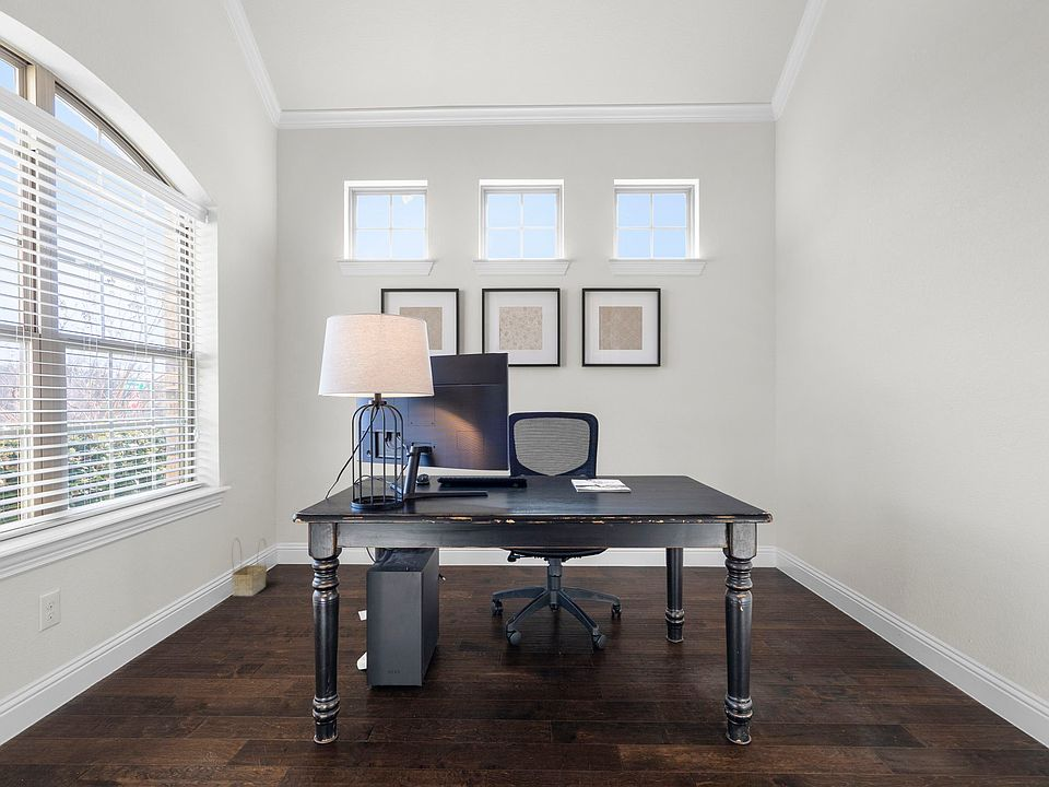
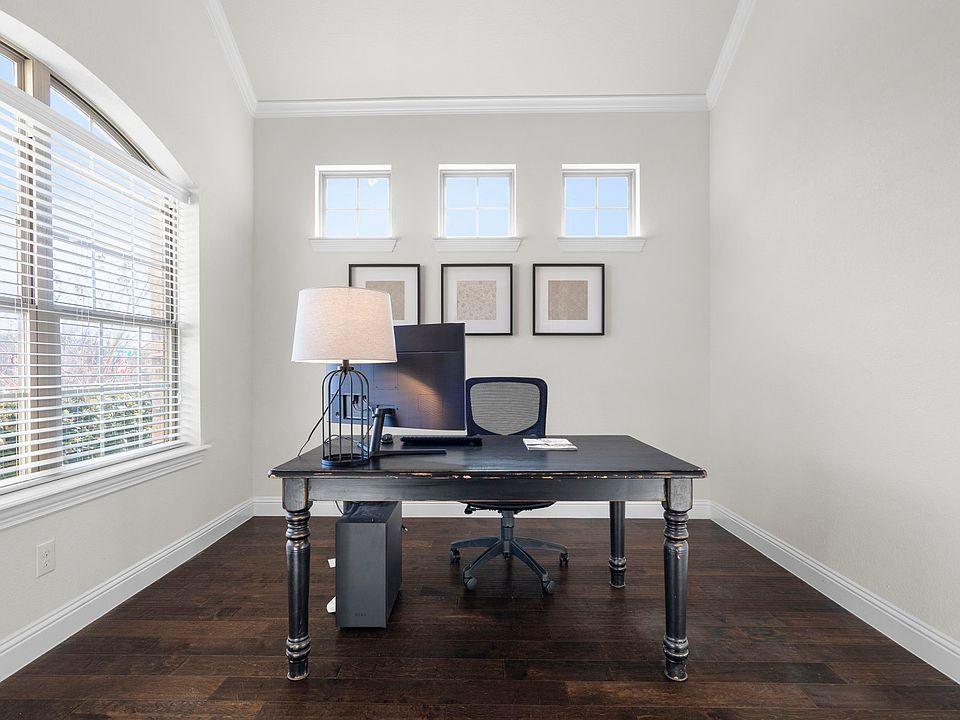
- basket [231,537,268,597]
